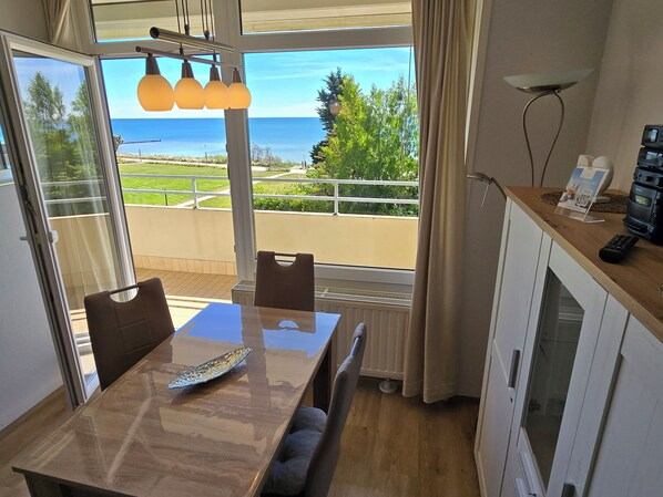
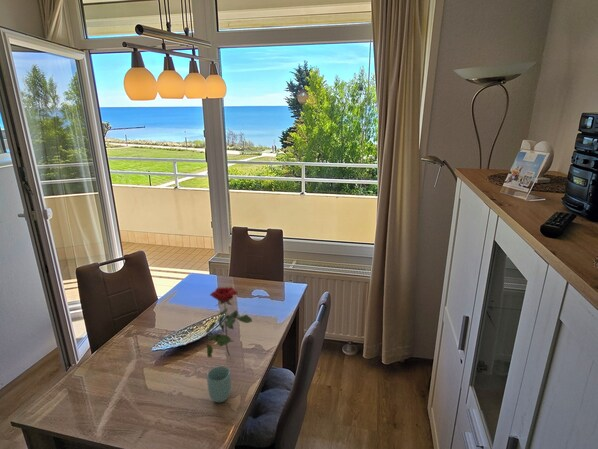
+ cup [206,365,232,403]
+ flower [204,286,253,358]
